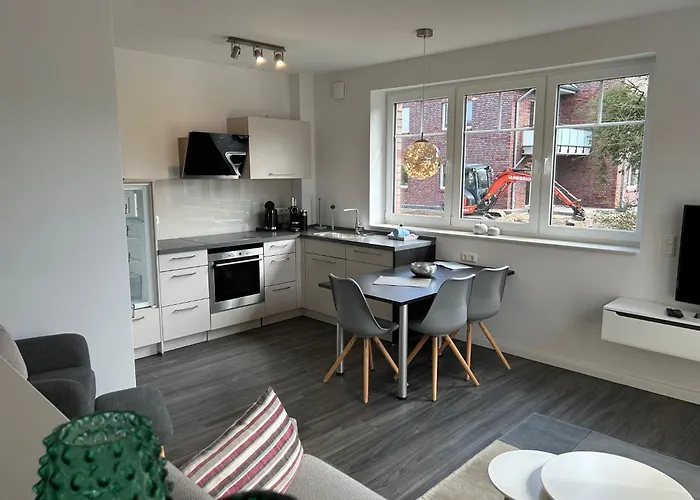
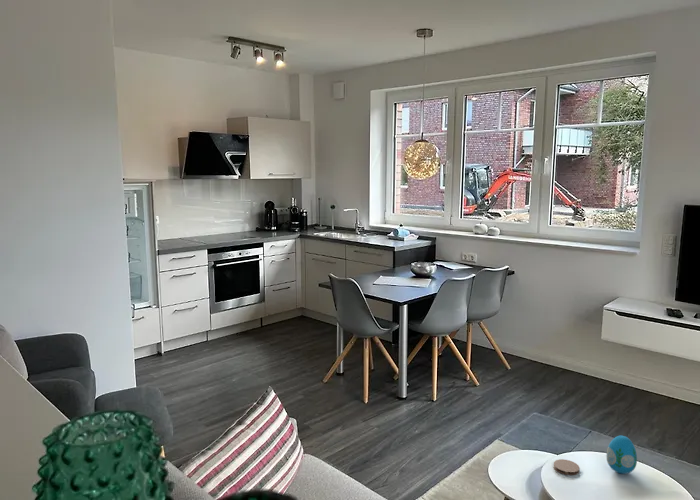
+ decorative egg [606,435,638,475]
+ coaster [553,458,581,476]
